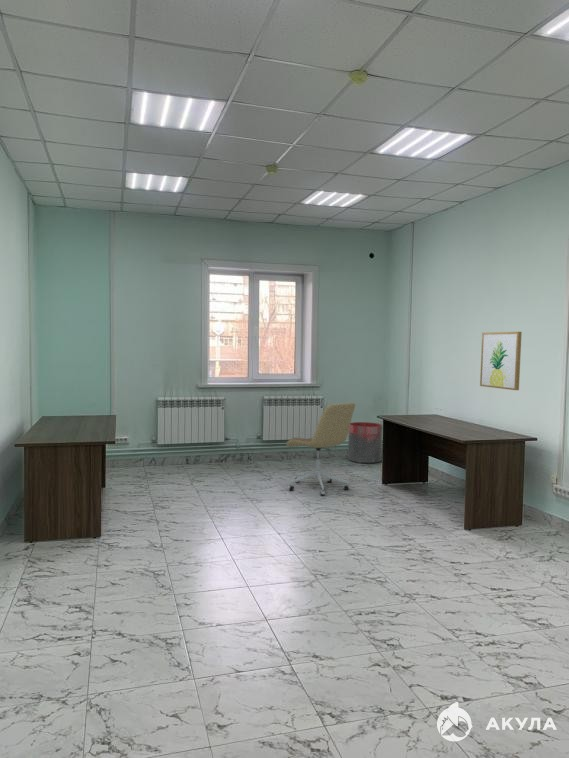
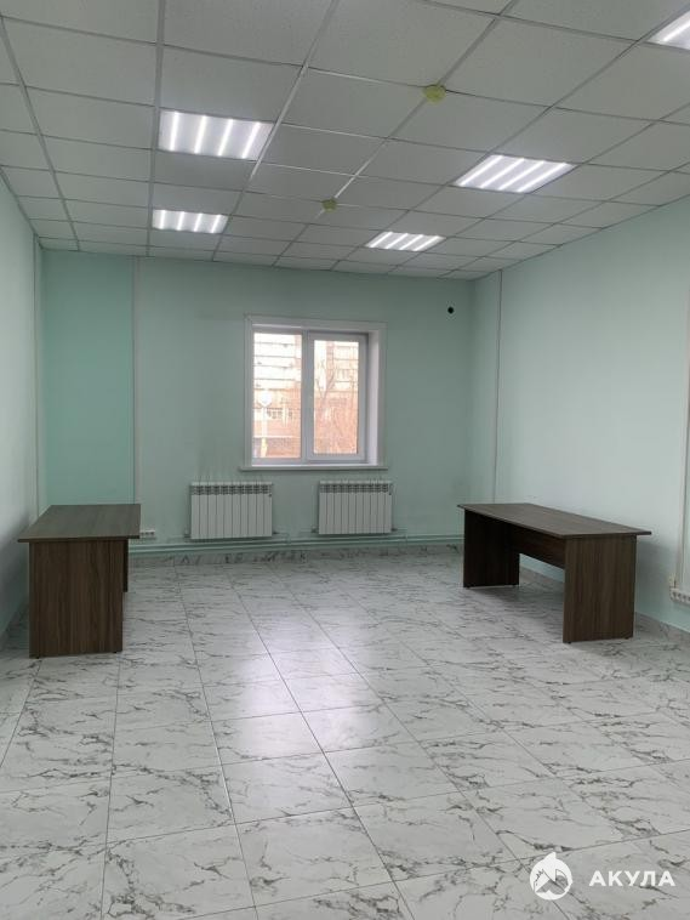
- trash can [347,421,383,464]
- wall art [479,331,523,391]
- office chair [285,402,356,497]
